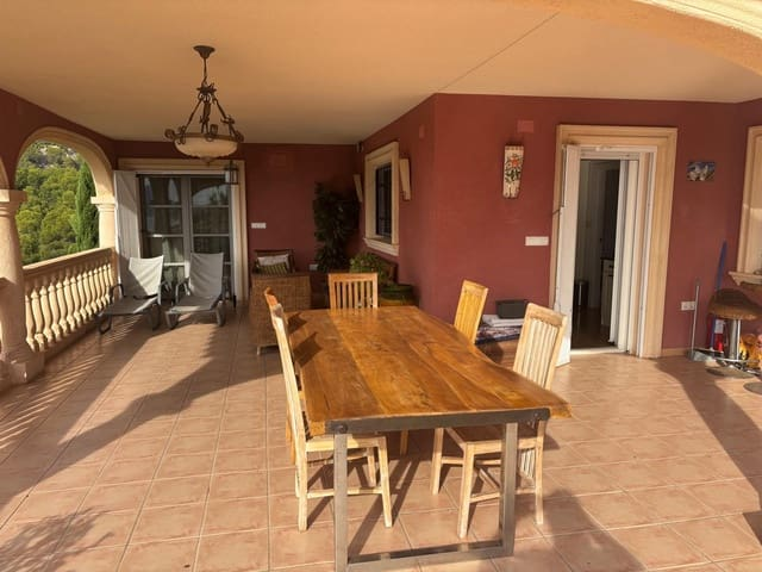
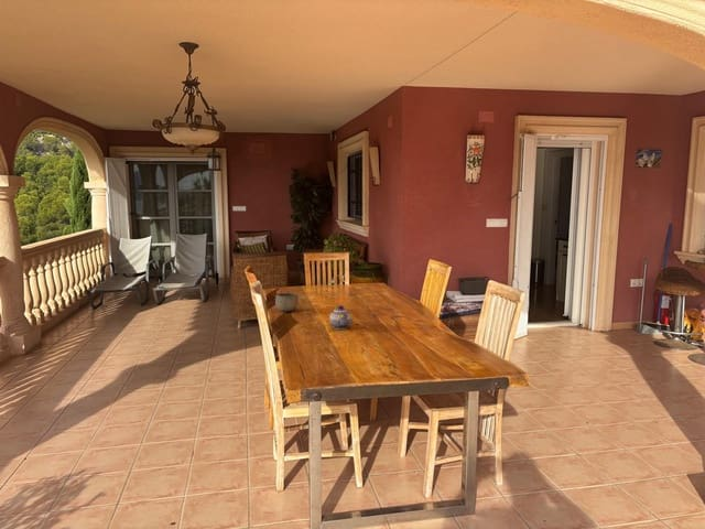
+ teapot [328,304,354,331]
+ bowl [274,292,300,312]
